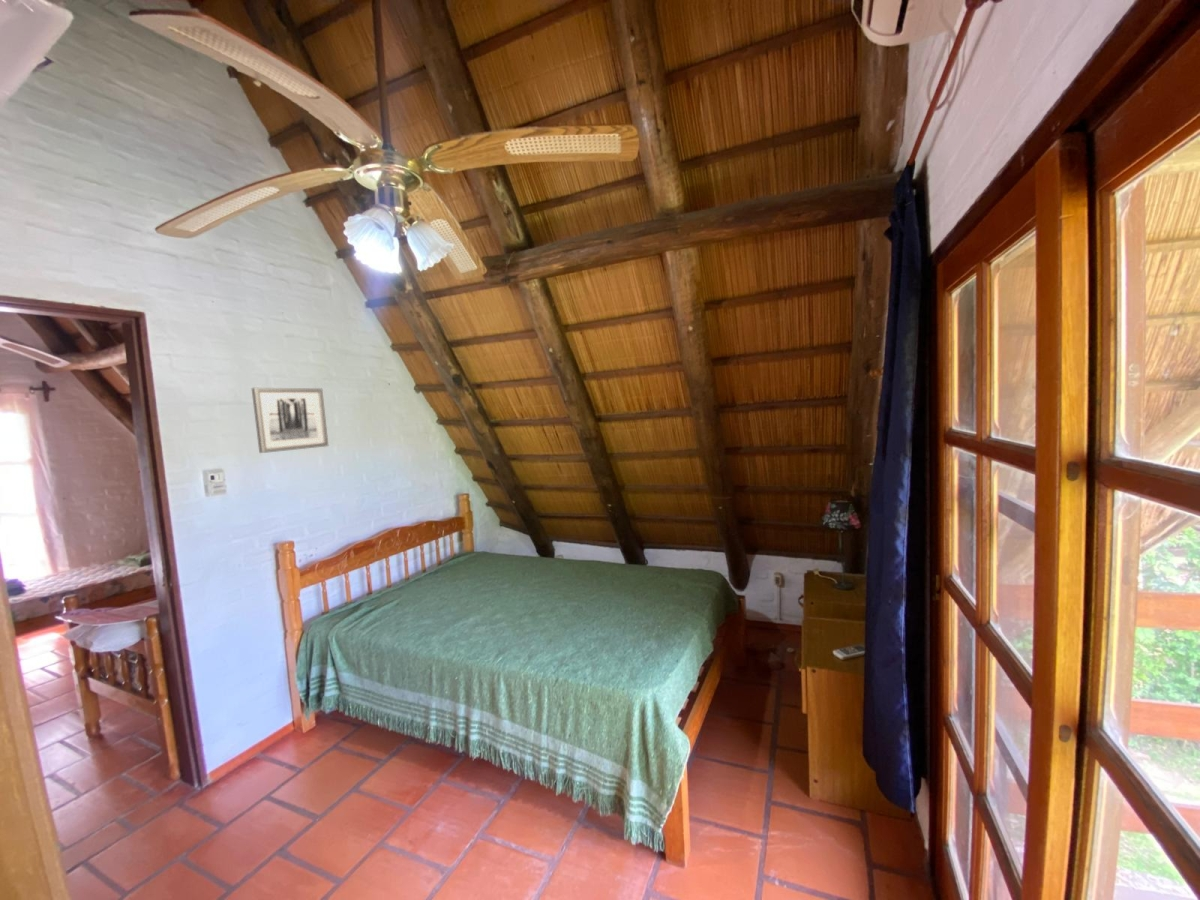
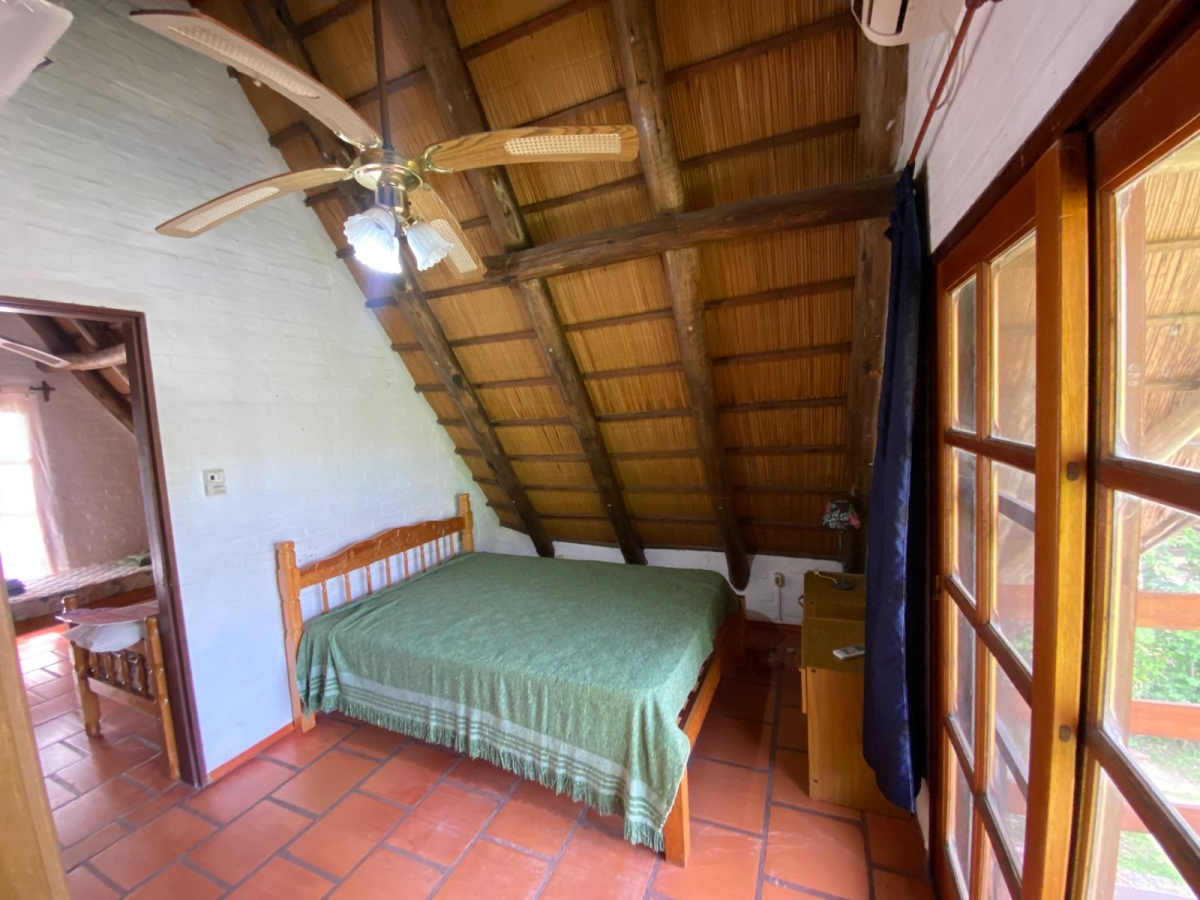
- wall art [251,387,329,454]
